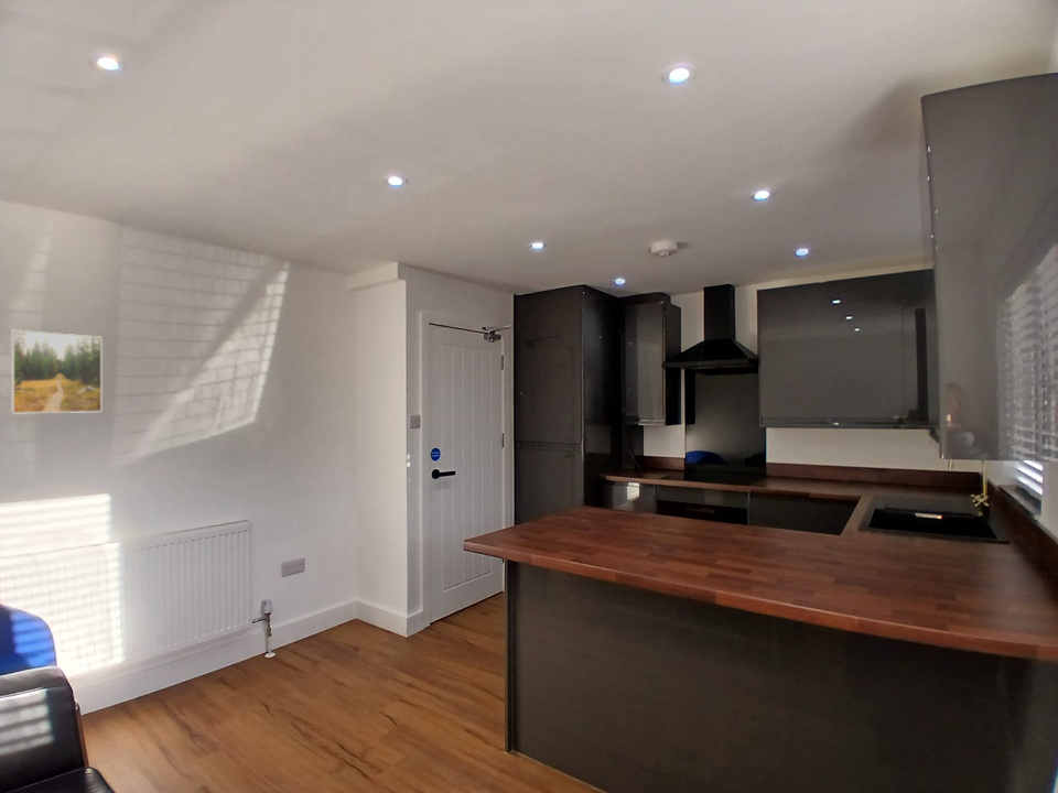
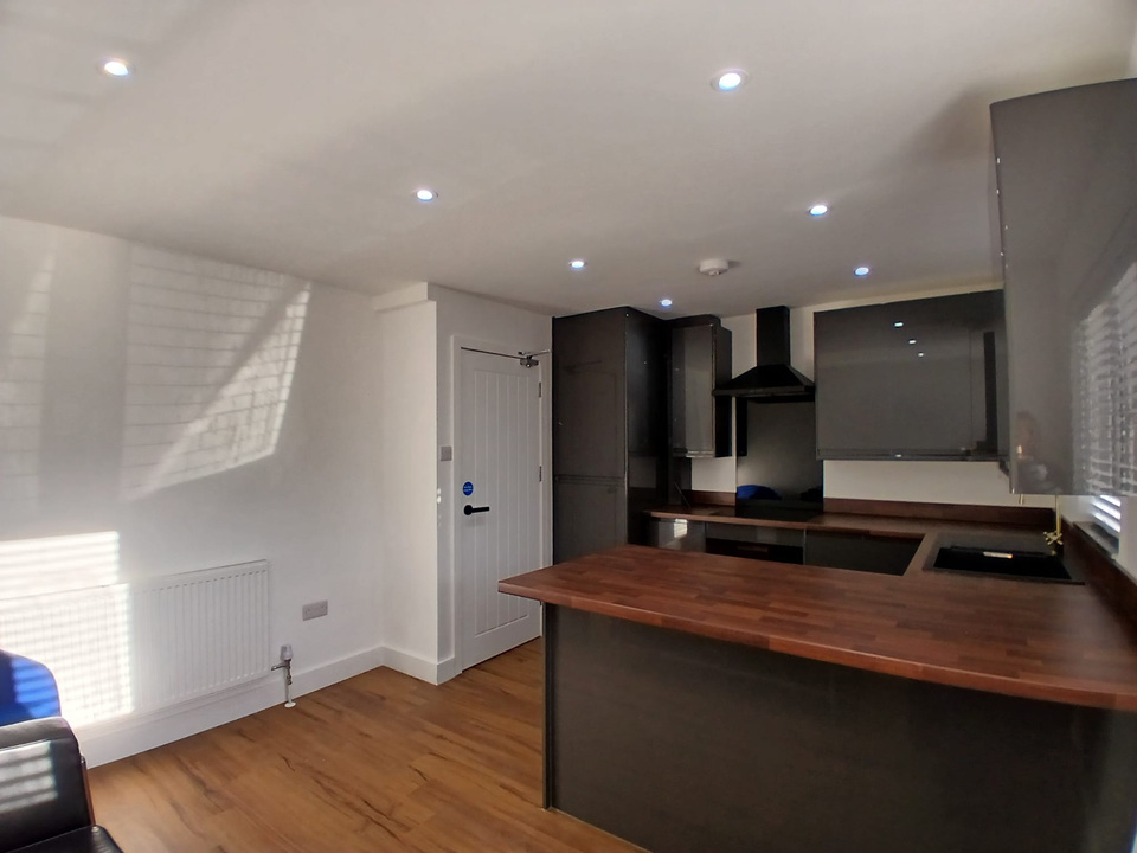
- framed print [10,329,104,414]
